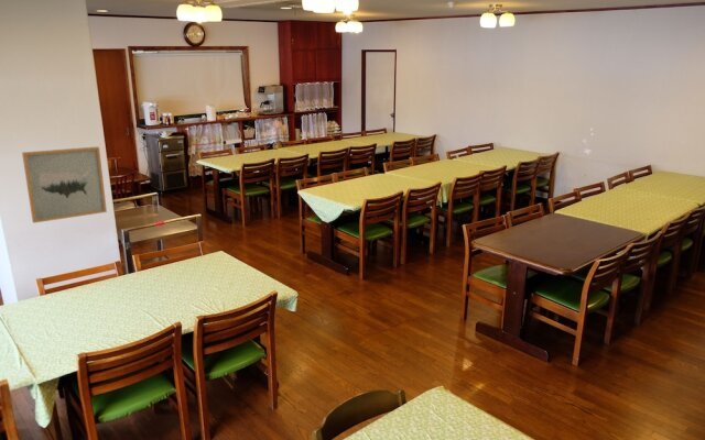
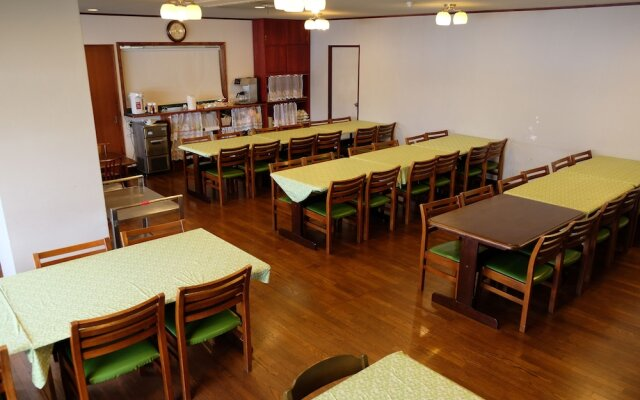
- wall art [21,145,108,224]
